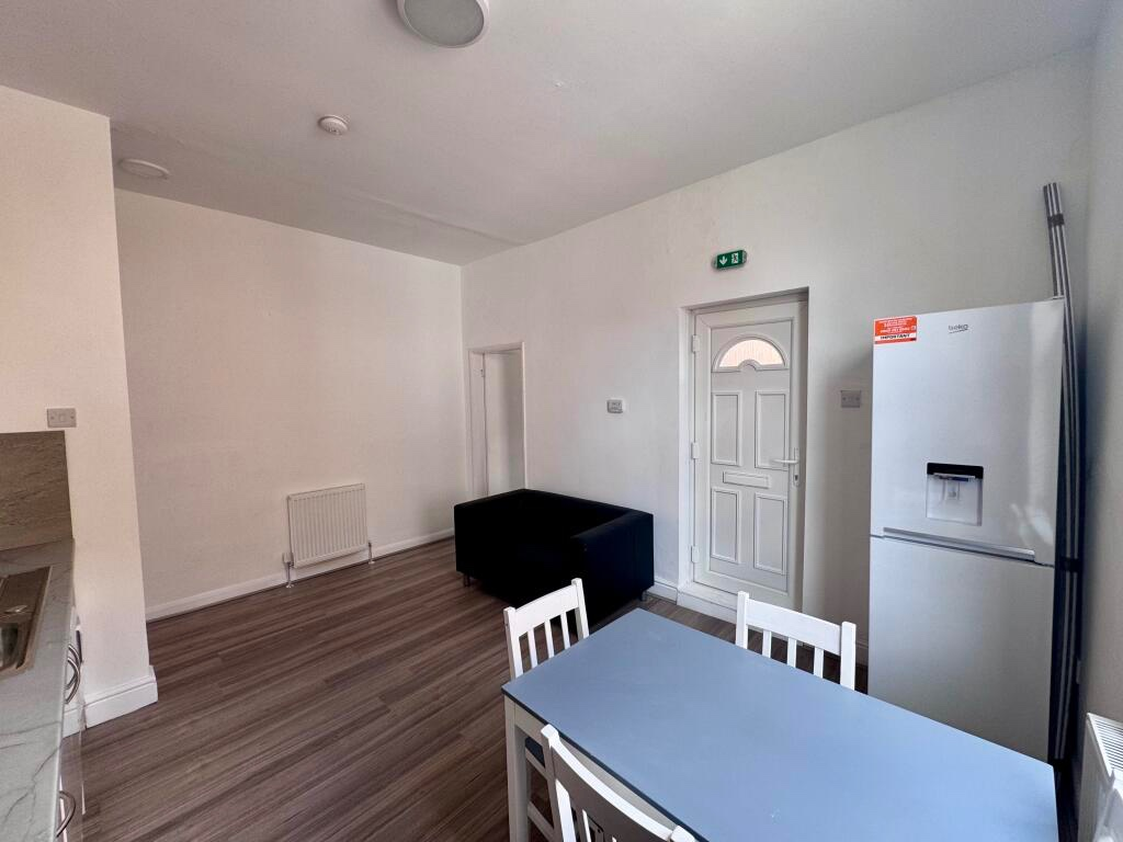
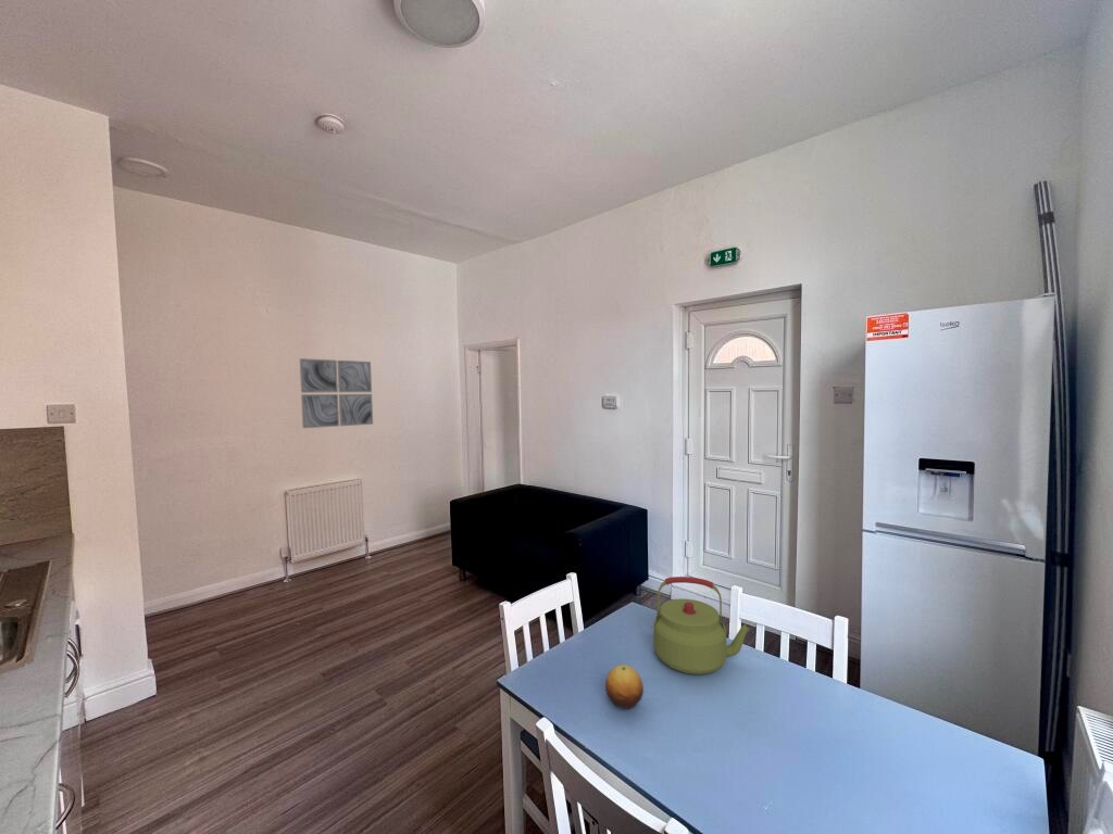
+ kettle [652,576,751,675]
+ wall art [299,357,374,429]
+ fruit [604,664,645,710]
